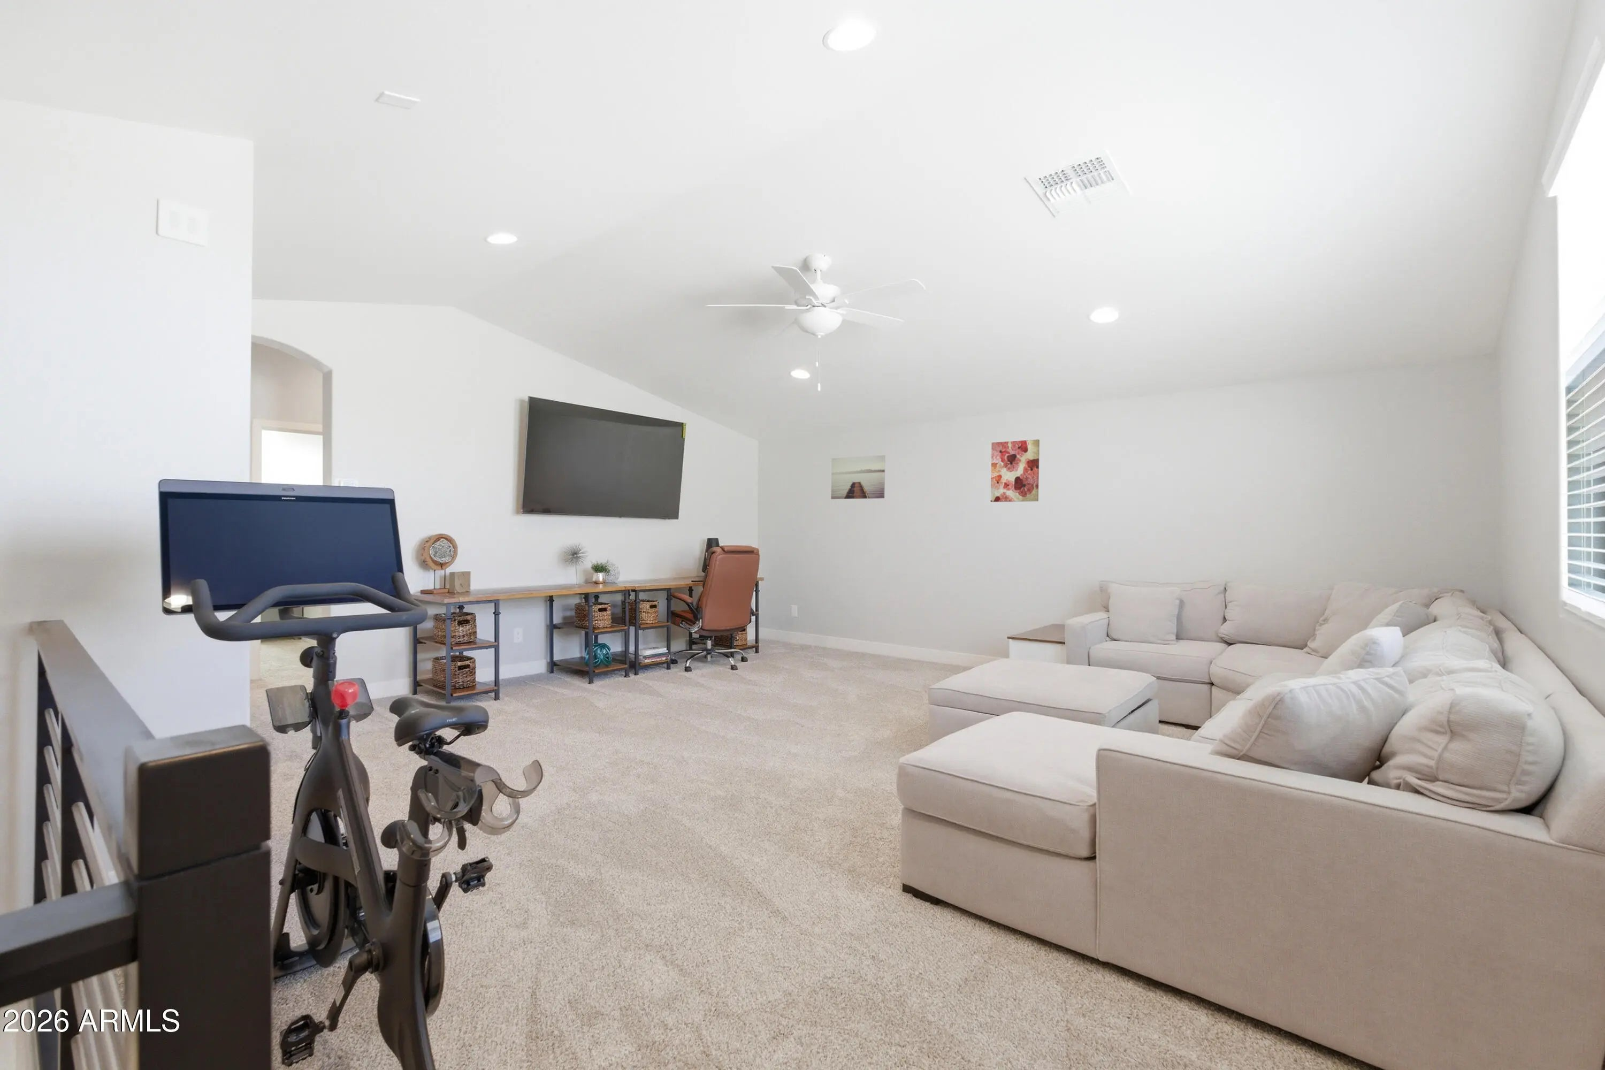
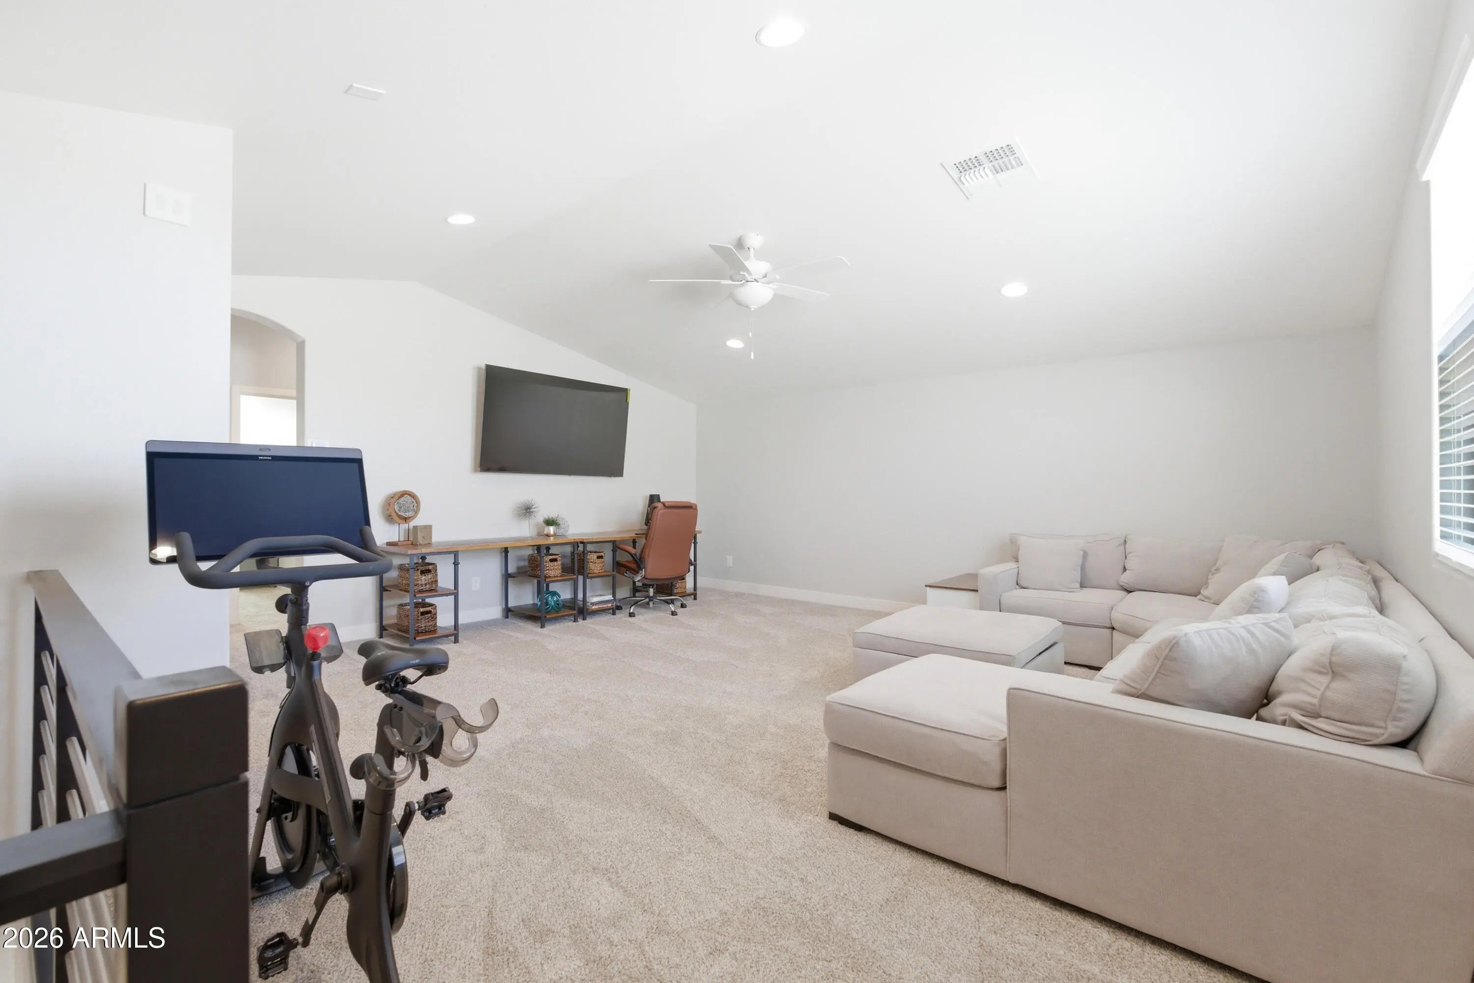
- wall art [830,455,886,499]
- wall art [990,438,1040,503]
